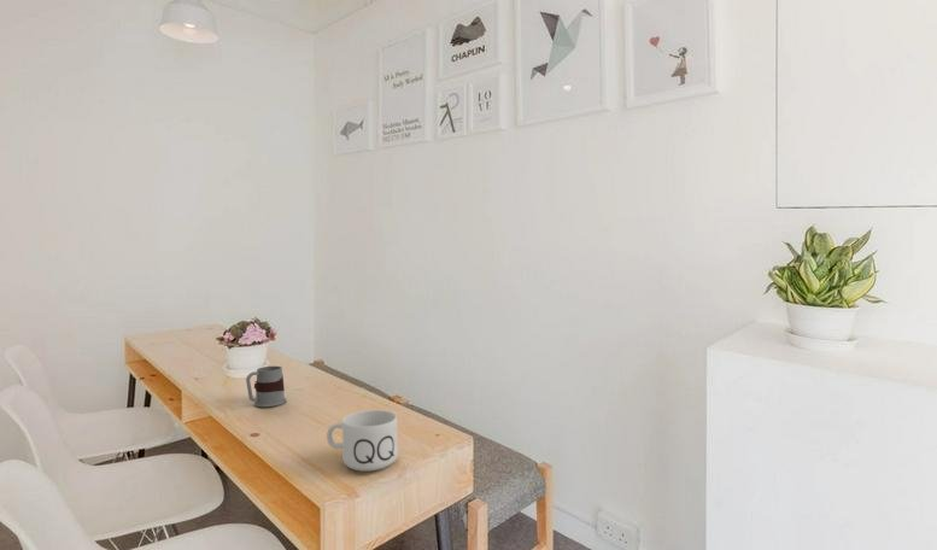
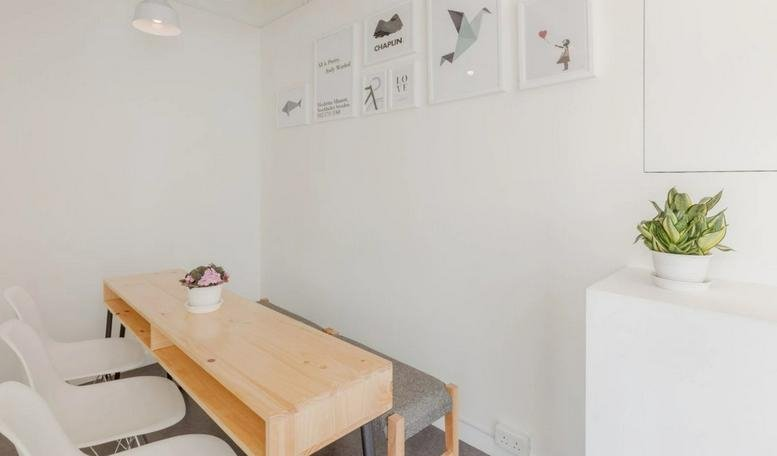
- mug [326,409,399,472]
- mug [245,365,287,408]
